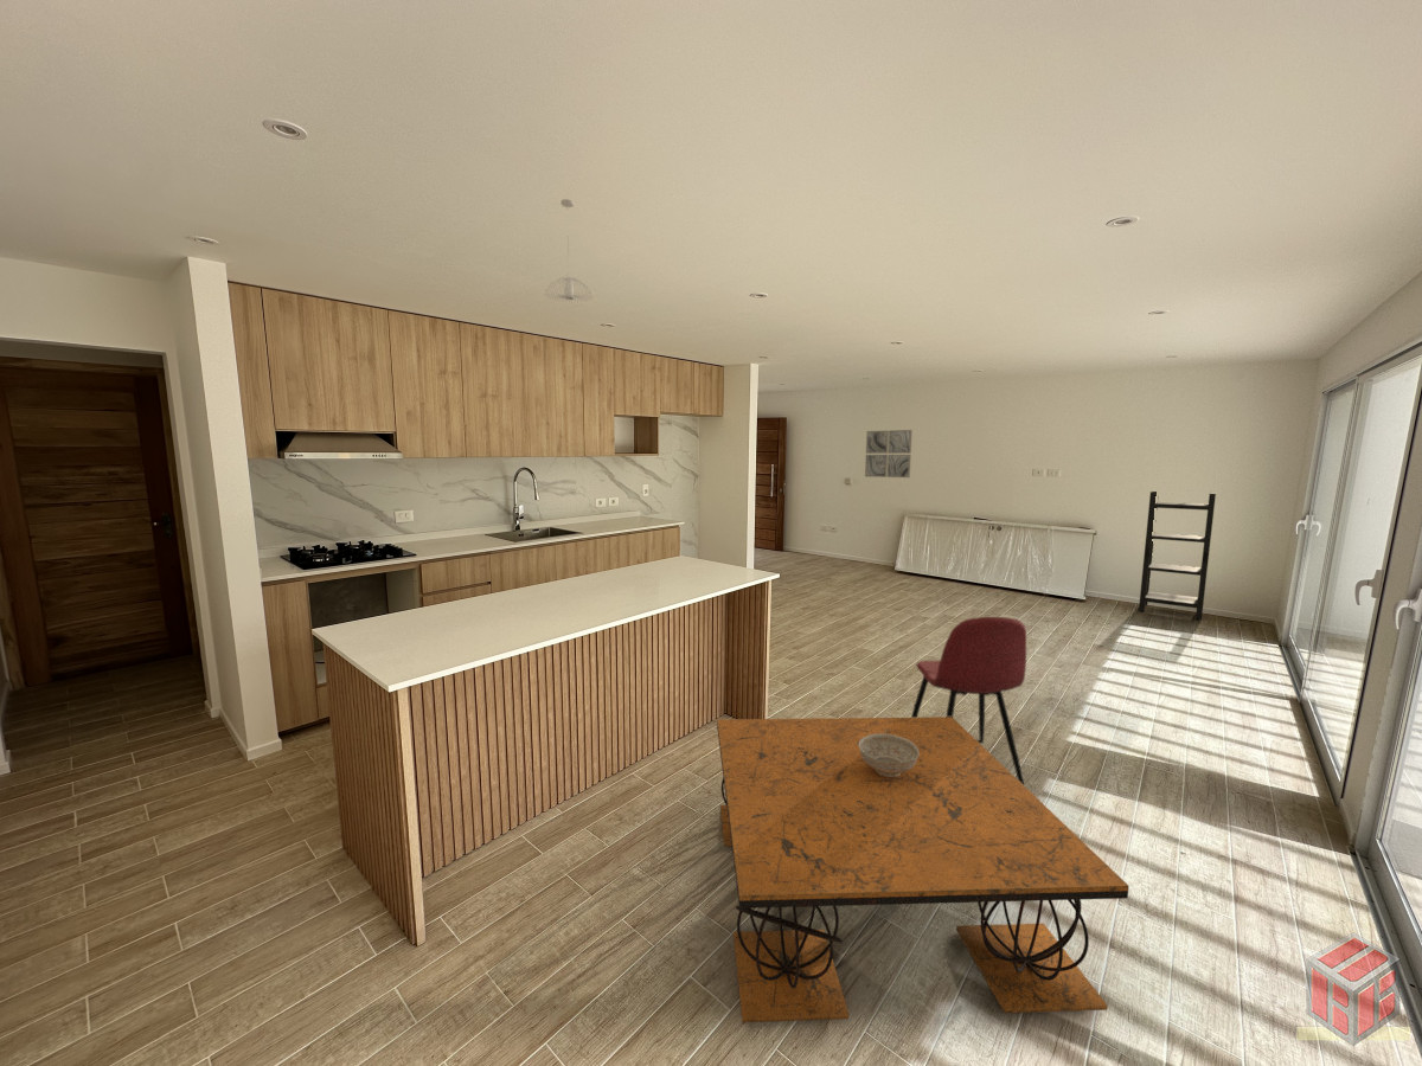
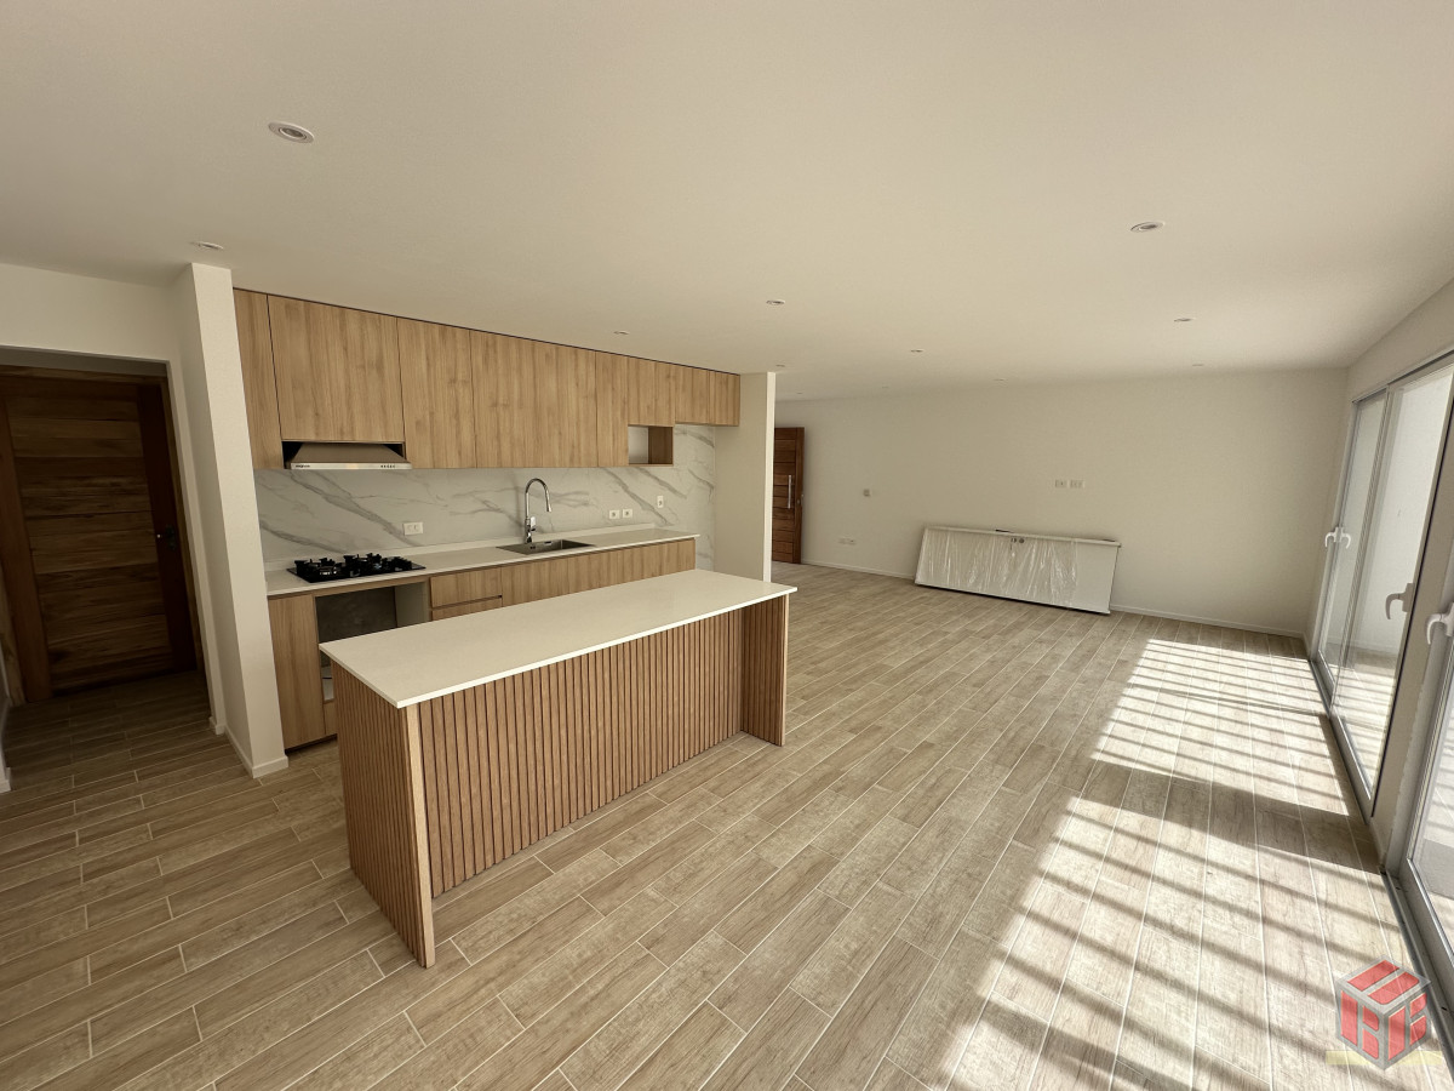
- coffee table [716,715,1130,1023]
- dining chair [910,616,1027,785]
- shelving unit [1138,490,1217,621]
- wall art [864,429,914,479]
- decorative bowl [859,733,920,777]
- pendant light [544,198,594,303]
